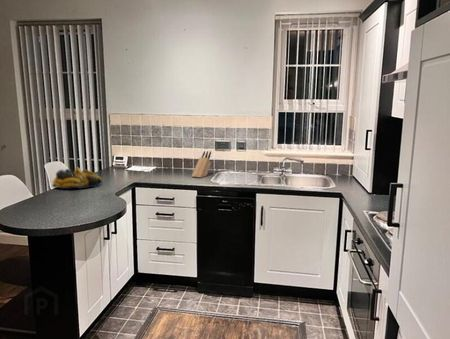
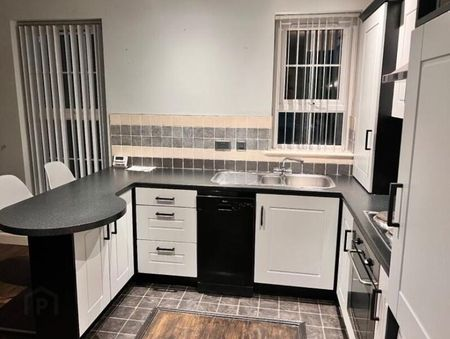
- fruit bowl [51,167,104,190]
- knife block [191,150,212,179]
